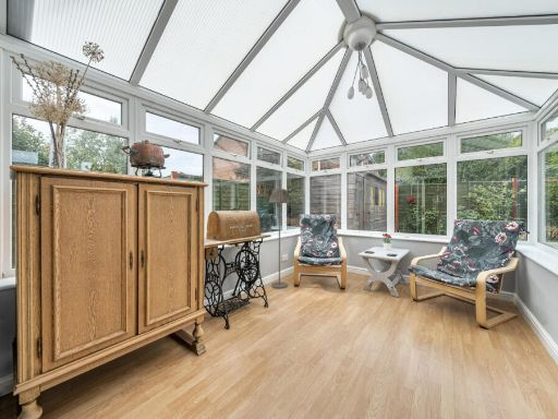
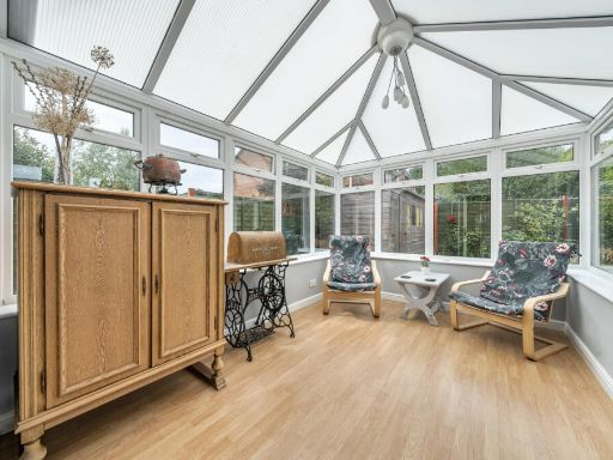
- floor lamp [268,188,291,289]
